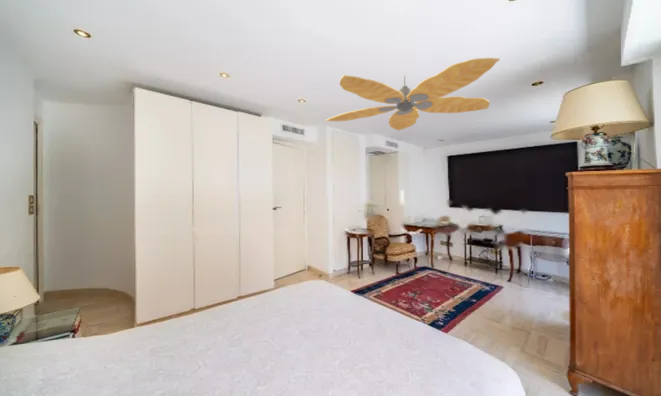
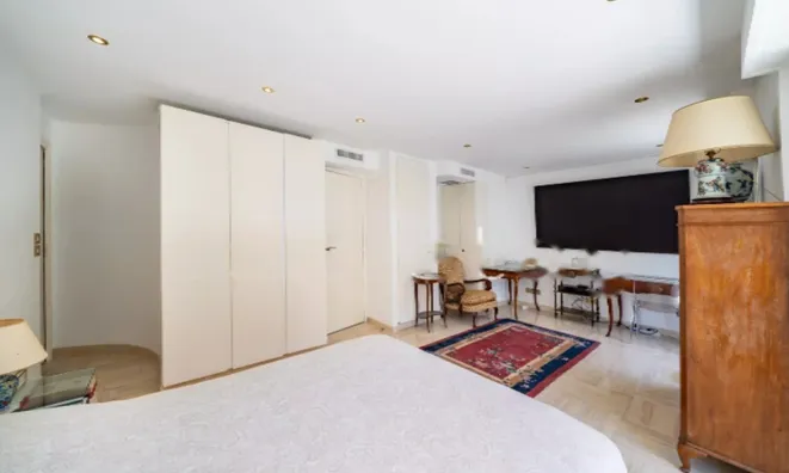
- ceiling fan [325,57,501,131]
